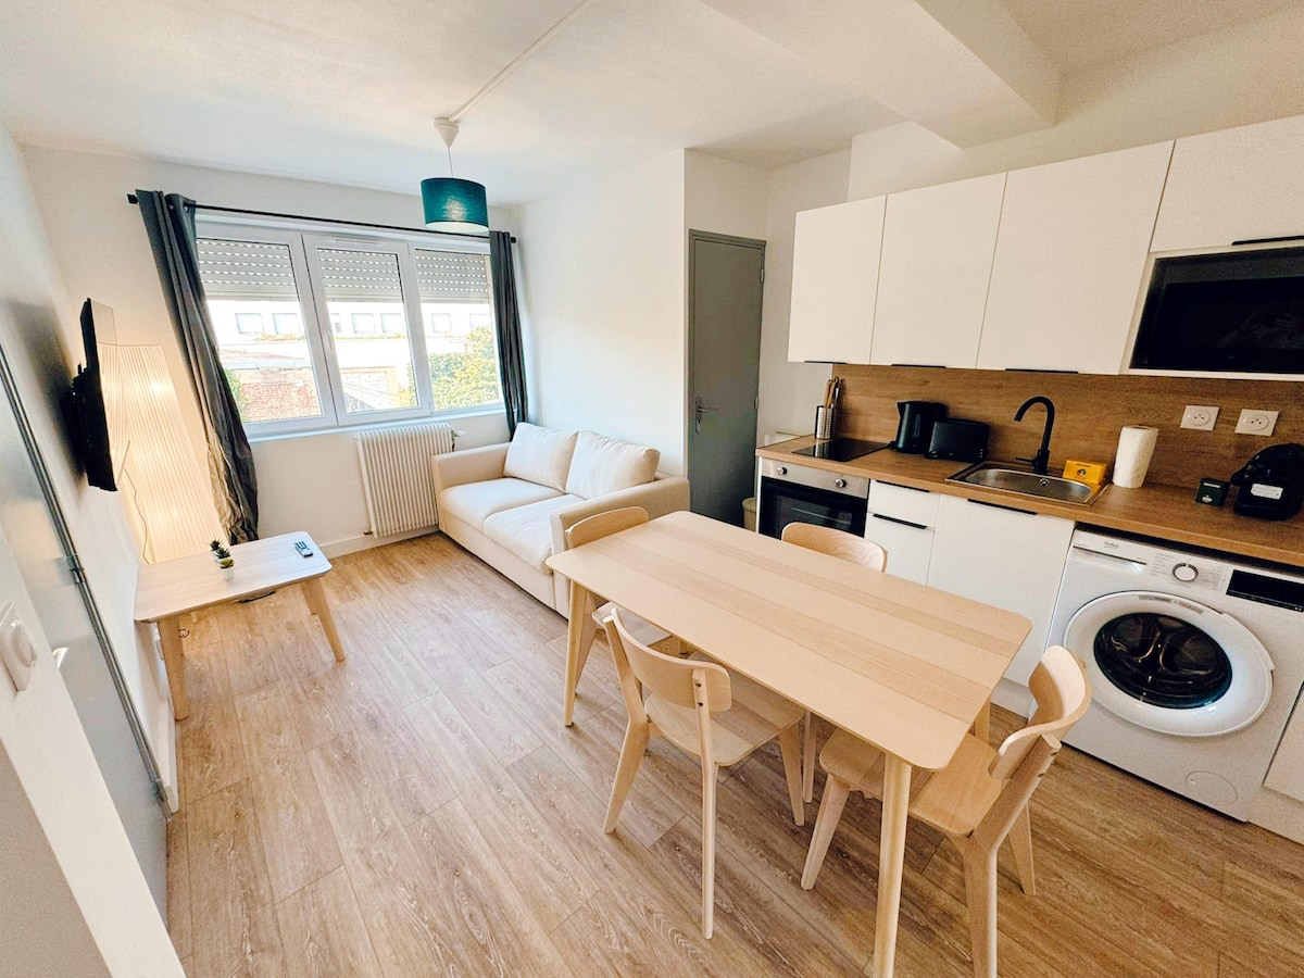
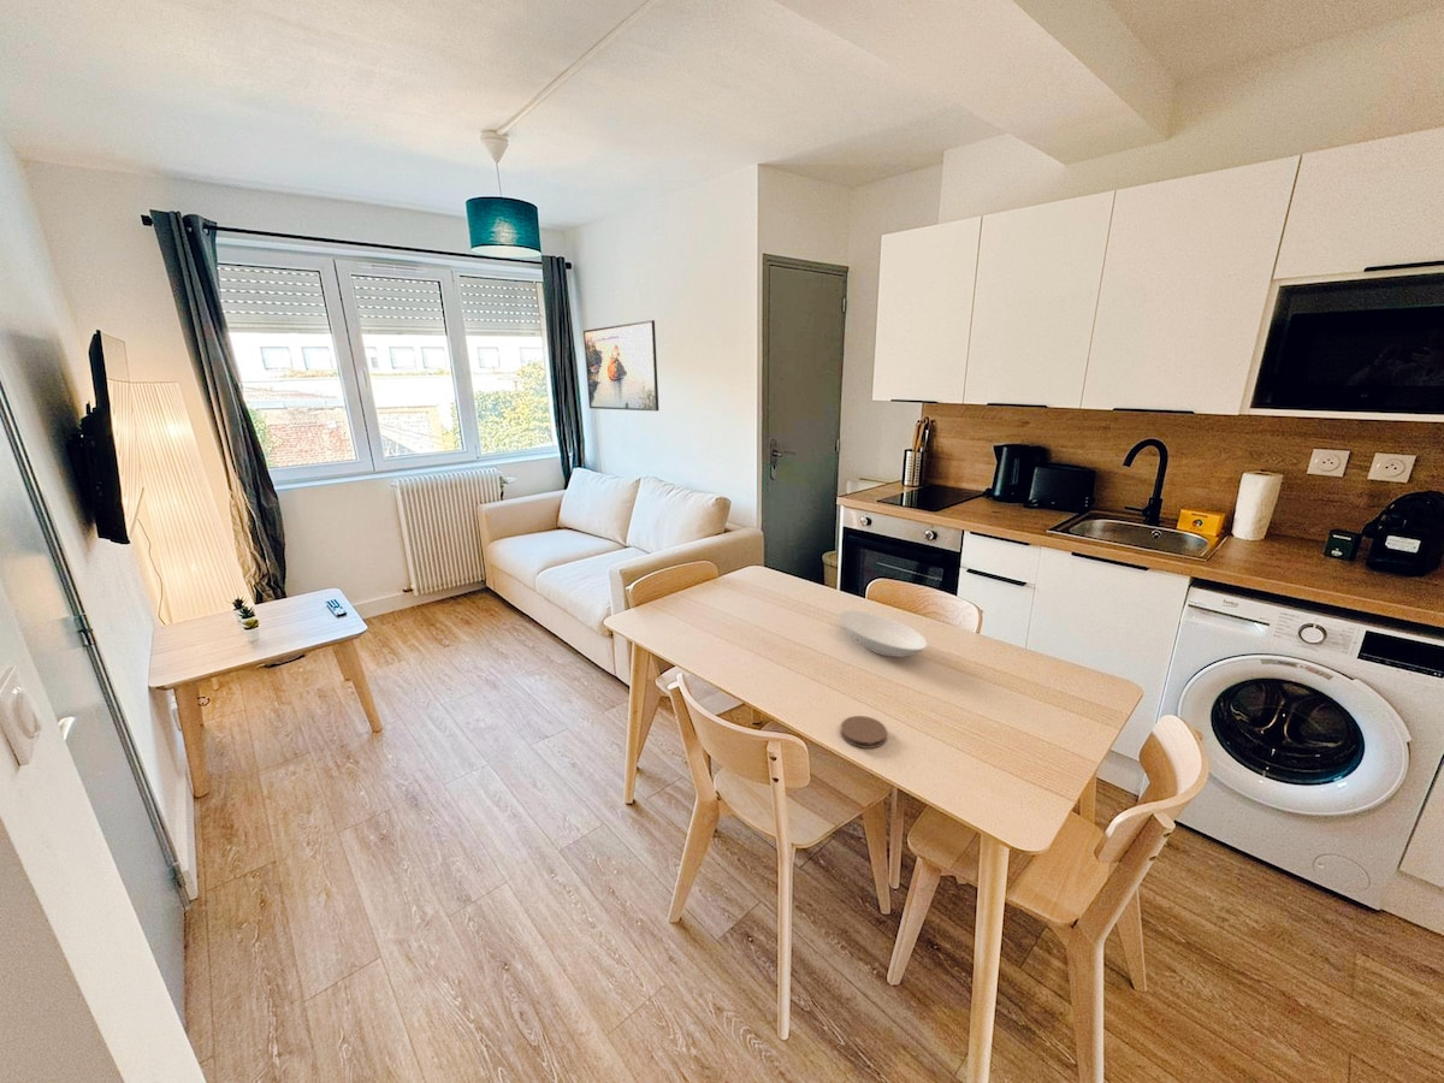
+ coaster [840,715,888,750]
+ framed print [582,319,659,413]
+ bowl [838,609,928,658]
